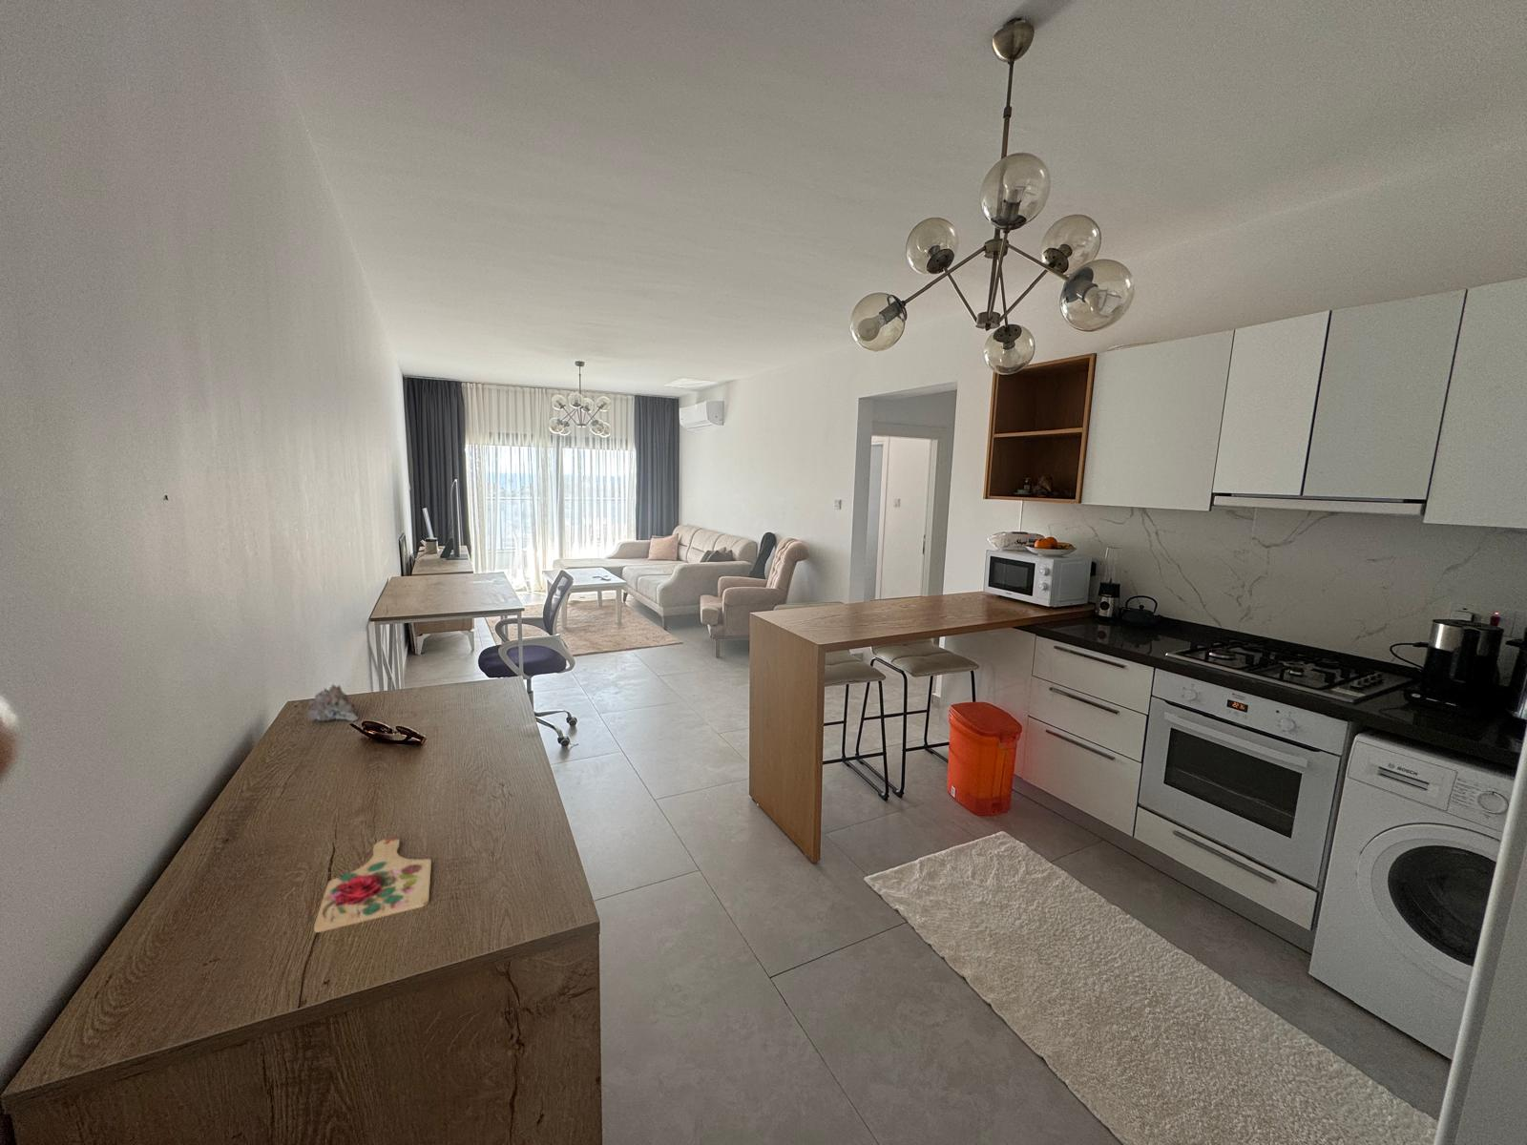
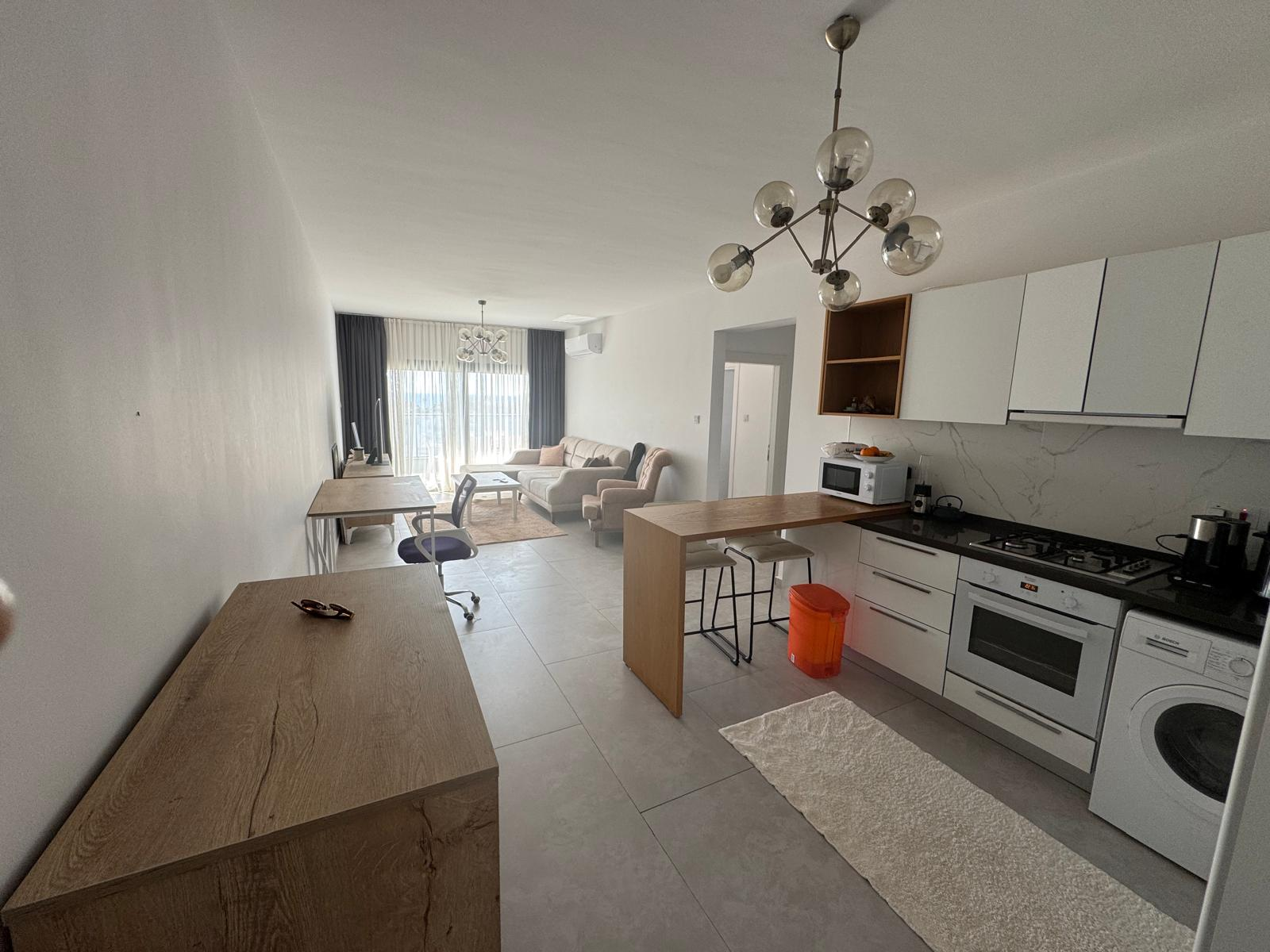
- cutting board [313,838,433,933]
- succulent plant [304,683,360,723]
